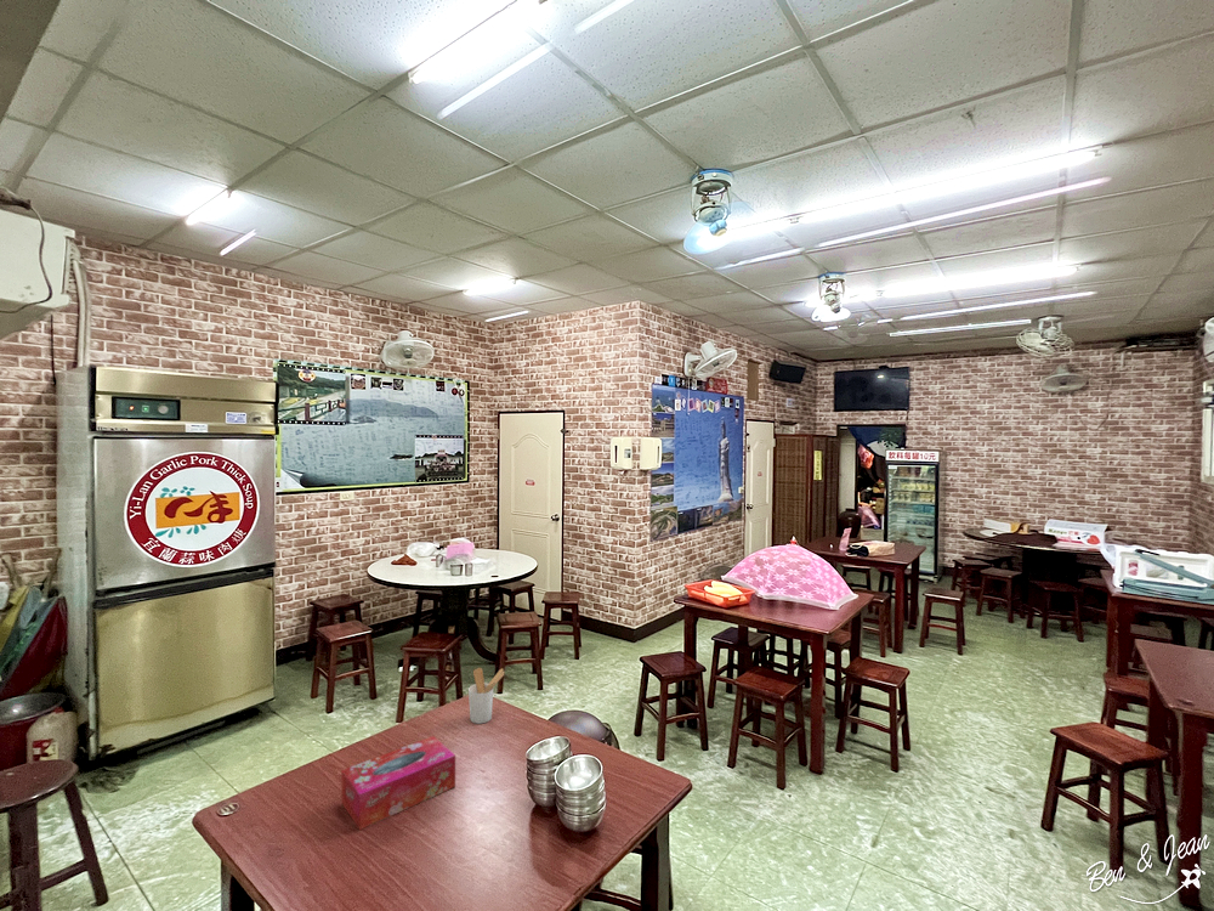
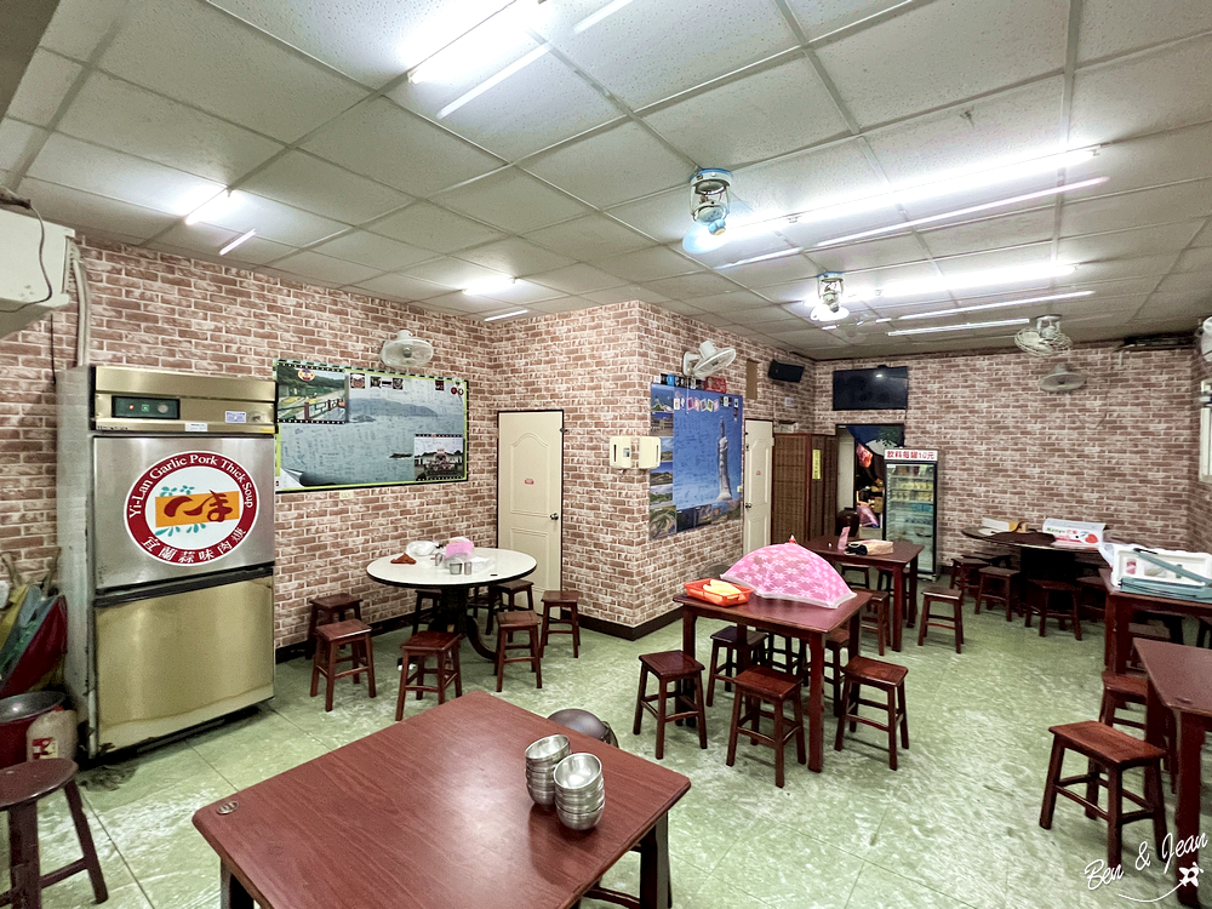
- tissue box [340,735,456,831]
- utensil holder [467,667,505,725]
